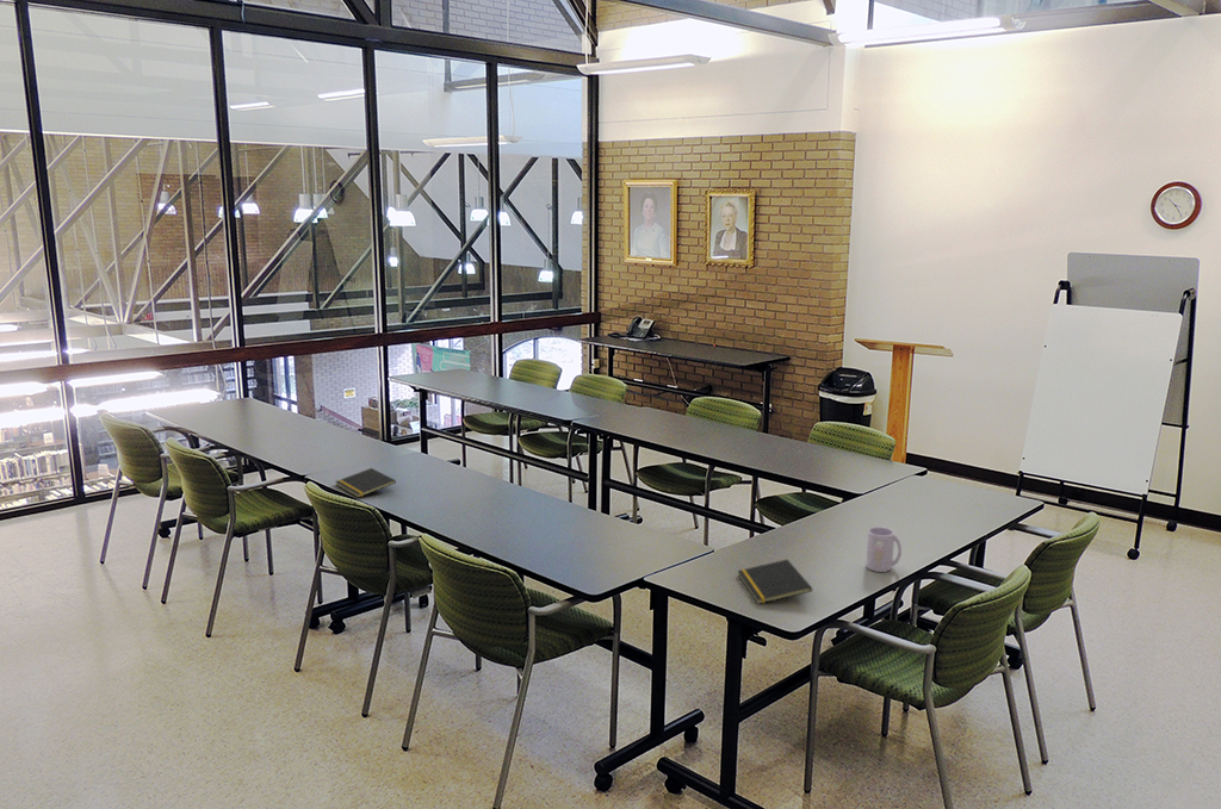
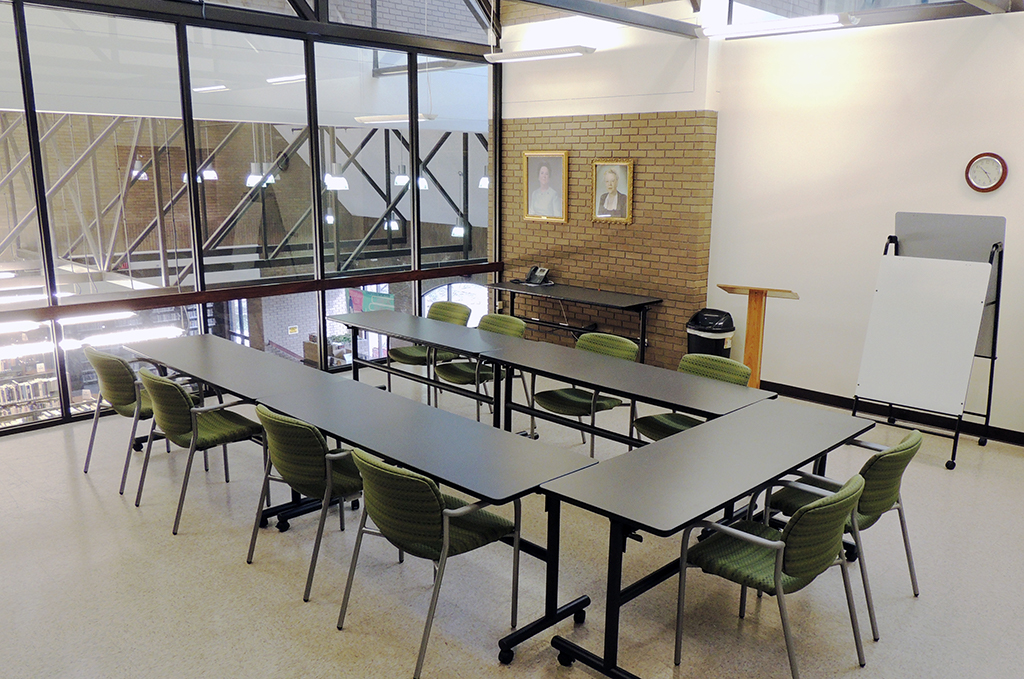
- notepad [737,558,813,605]
- notepad [334,467,397,499]
- mug [864,525,903,573]
